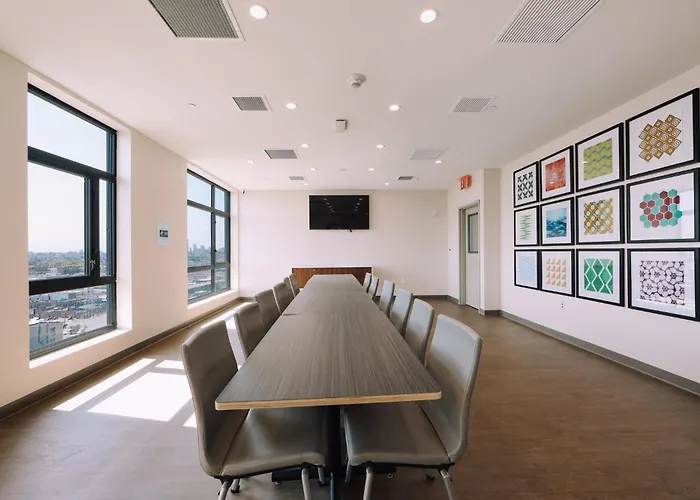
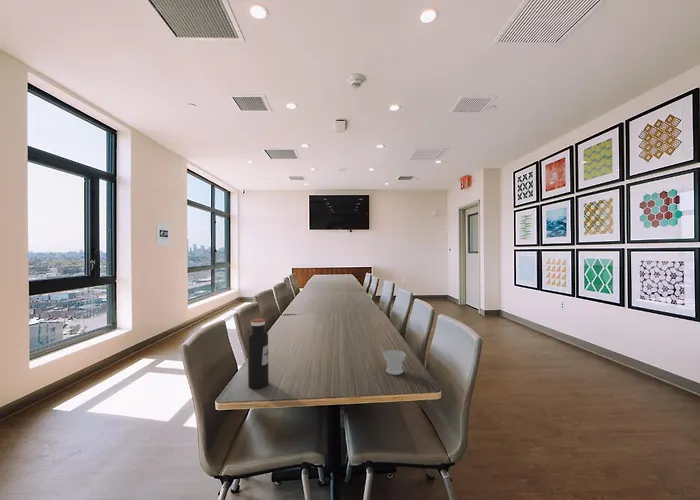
+ cup [382,349,407,376]
+ water bottle [247,317,270,390]
